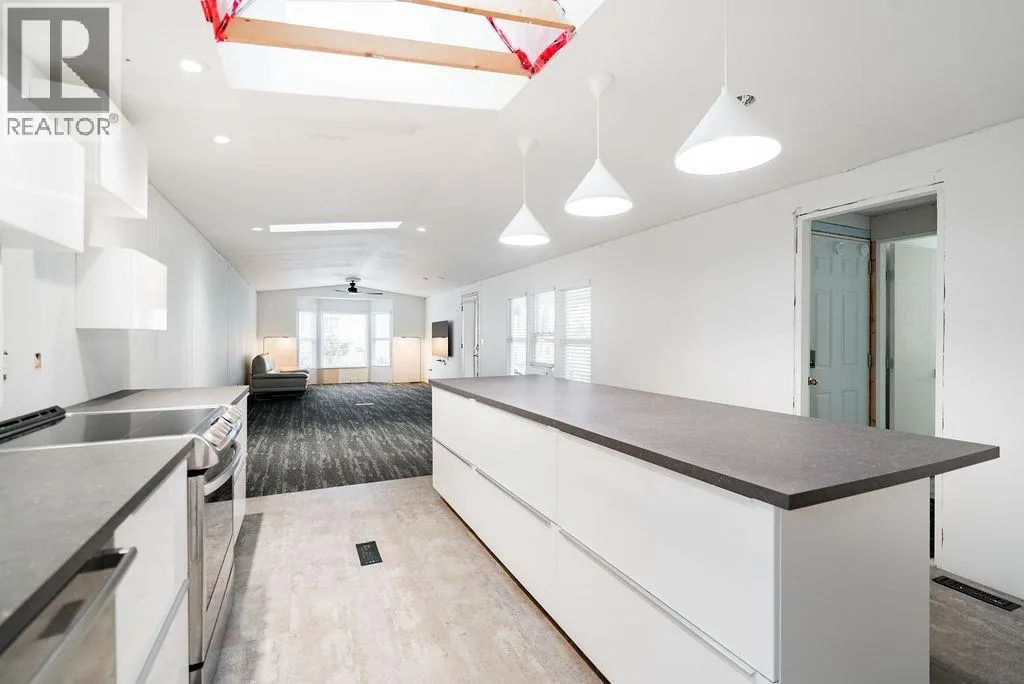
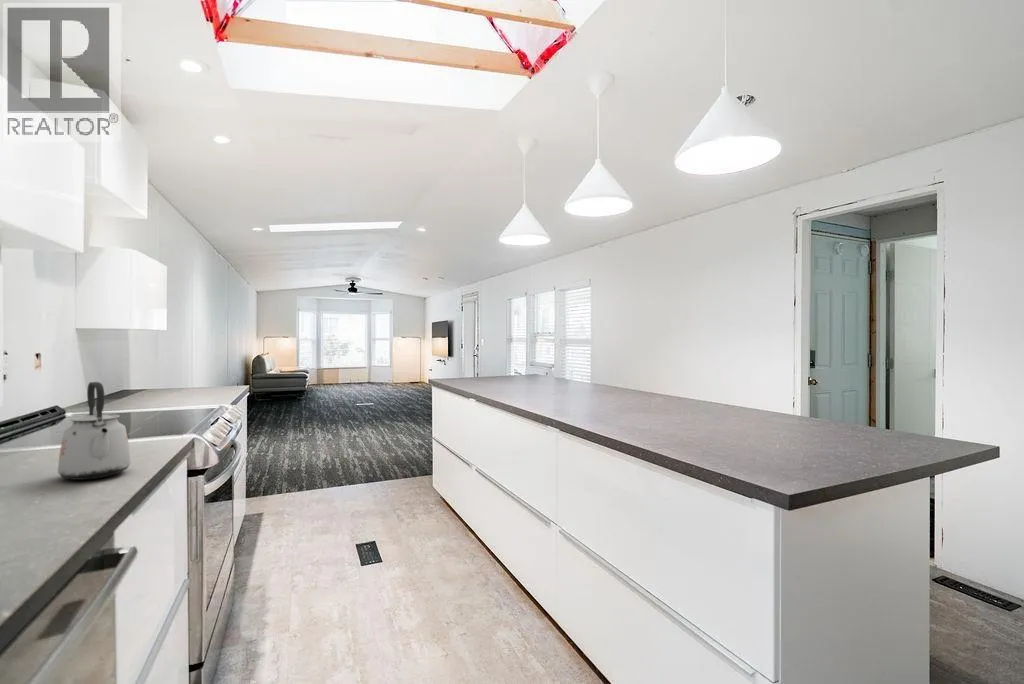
+ kettle [57,381,132,481]
